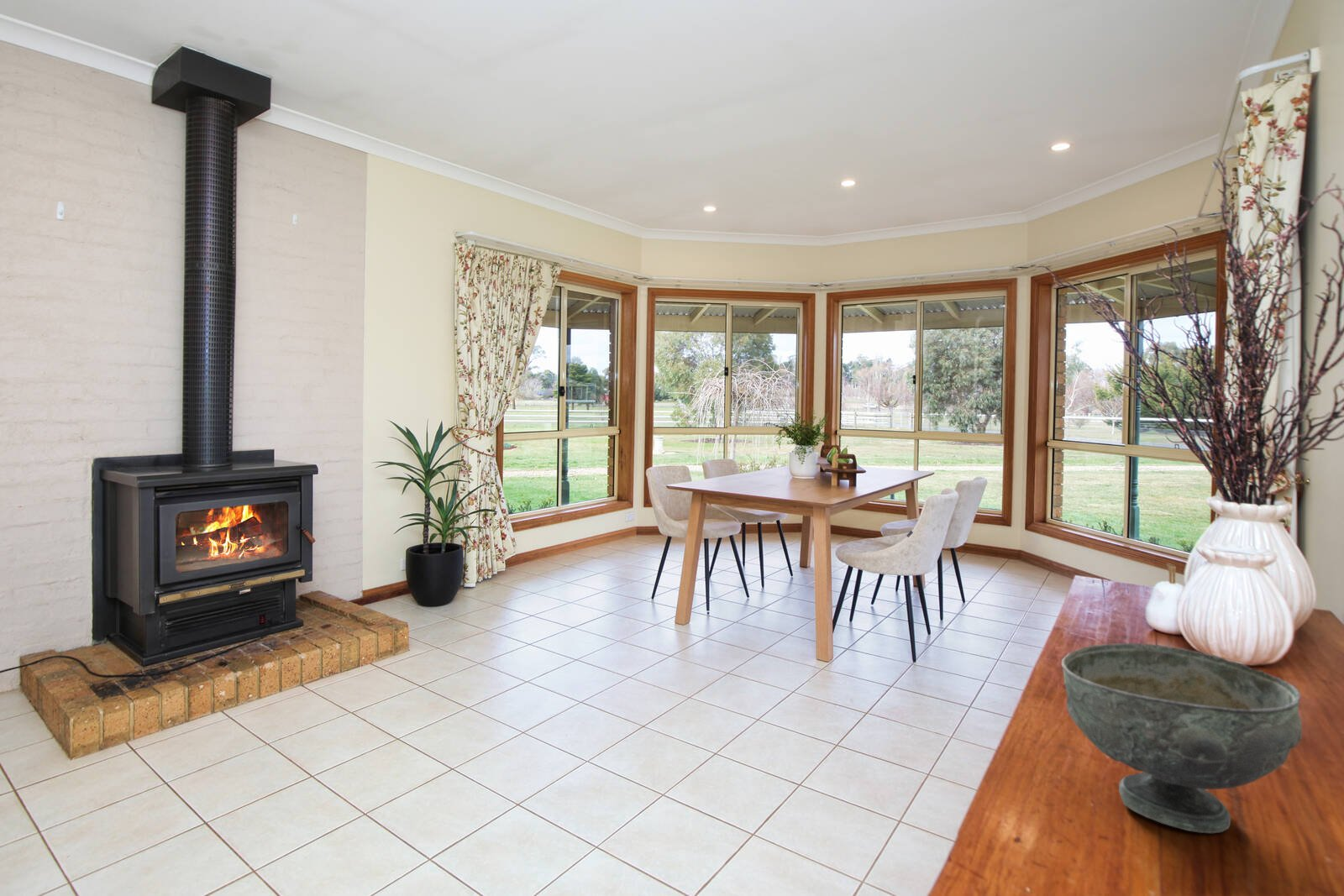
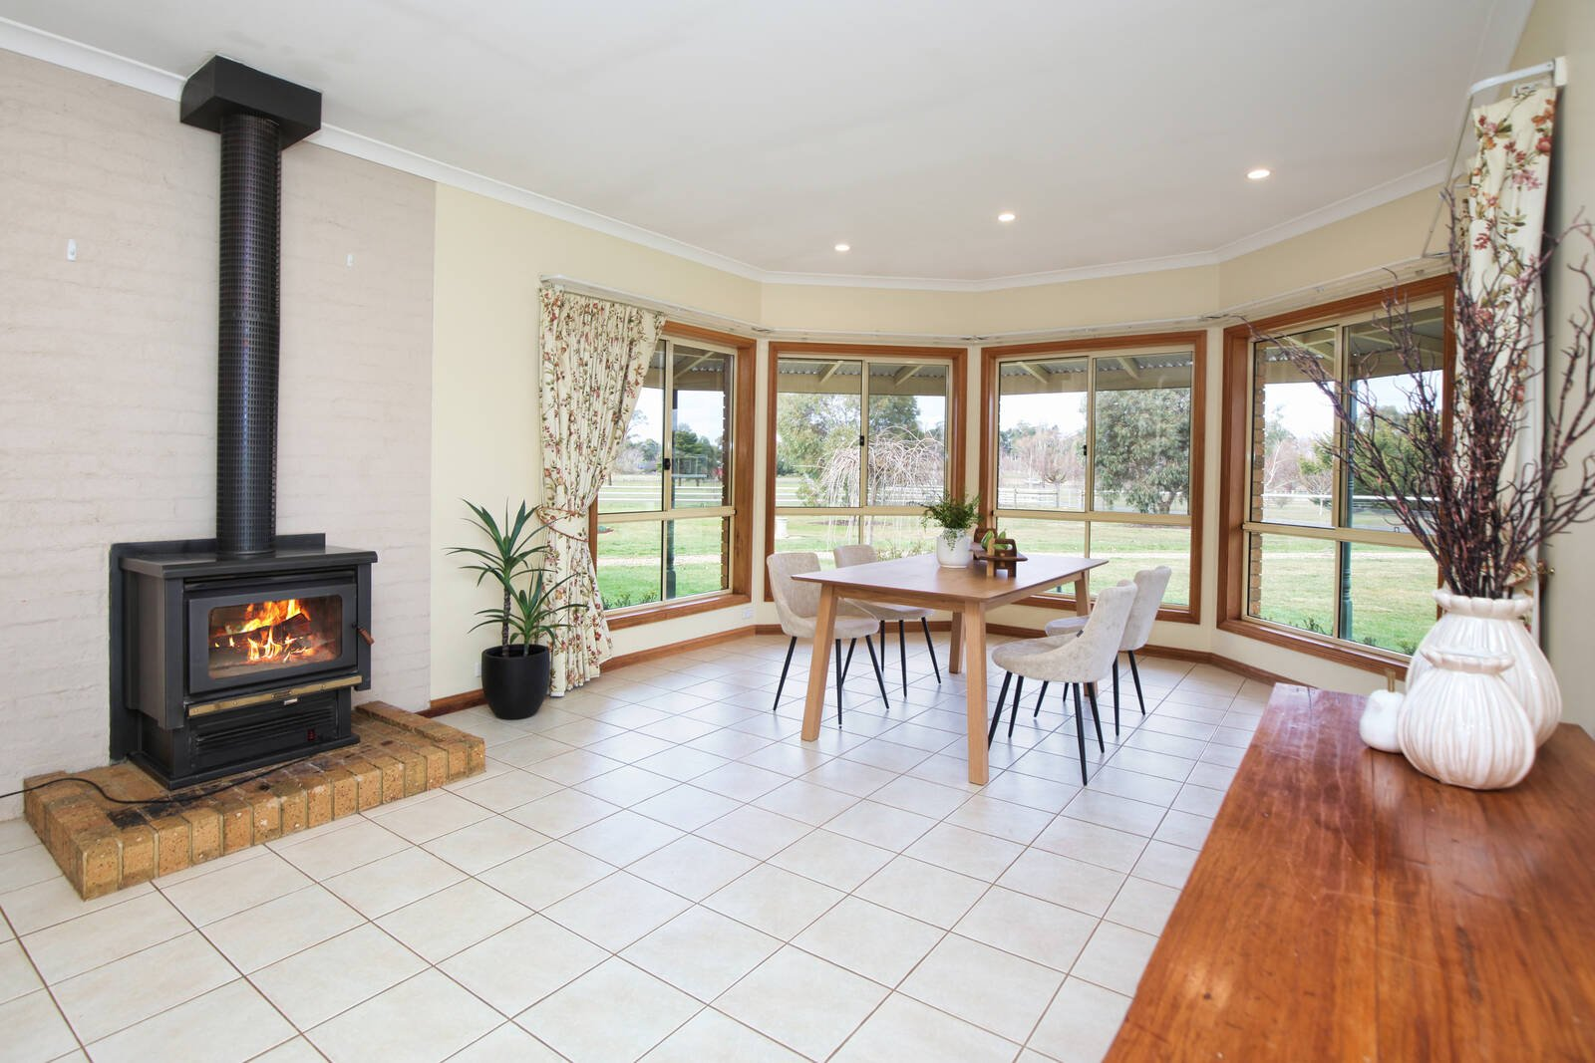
- decorative bowl [1061,642,1303,834]
